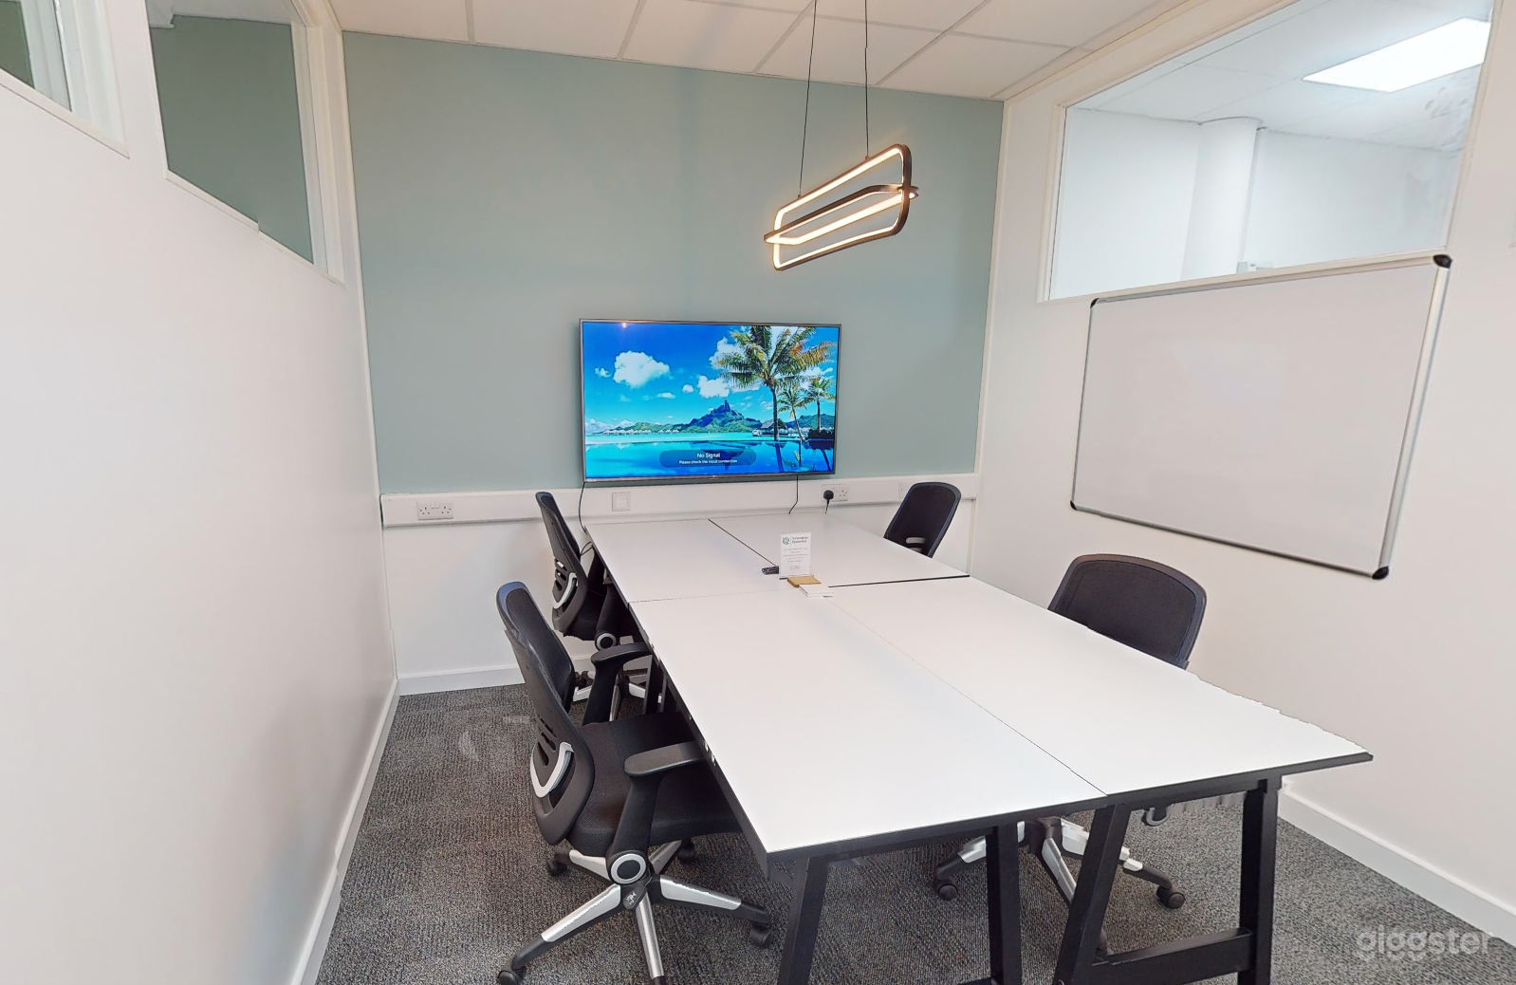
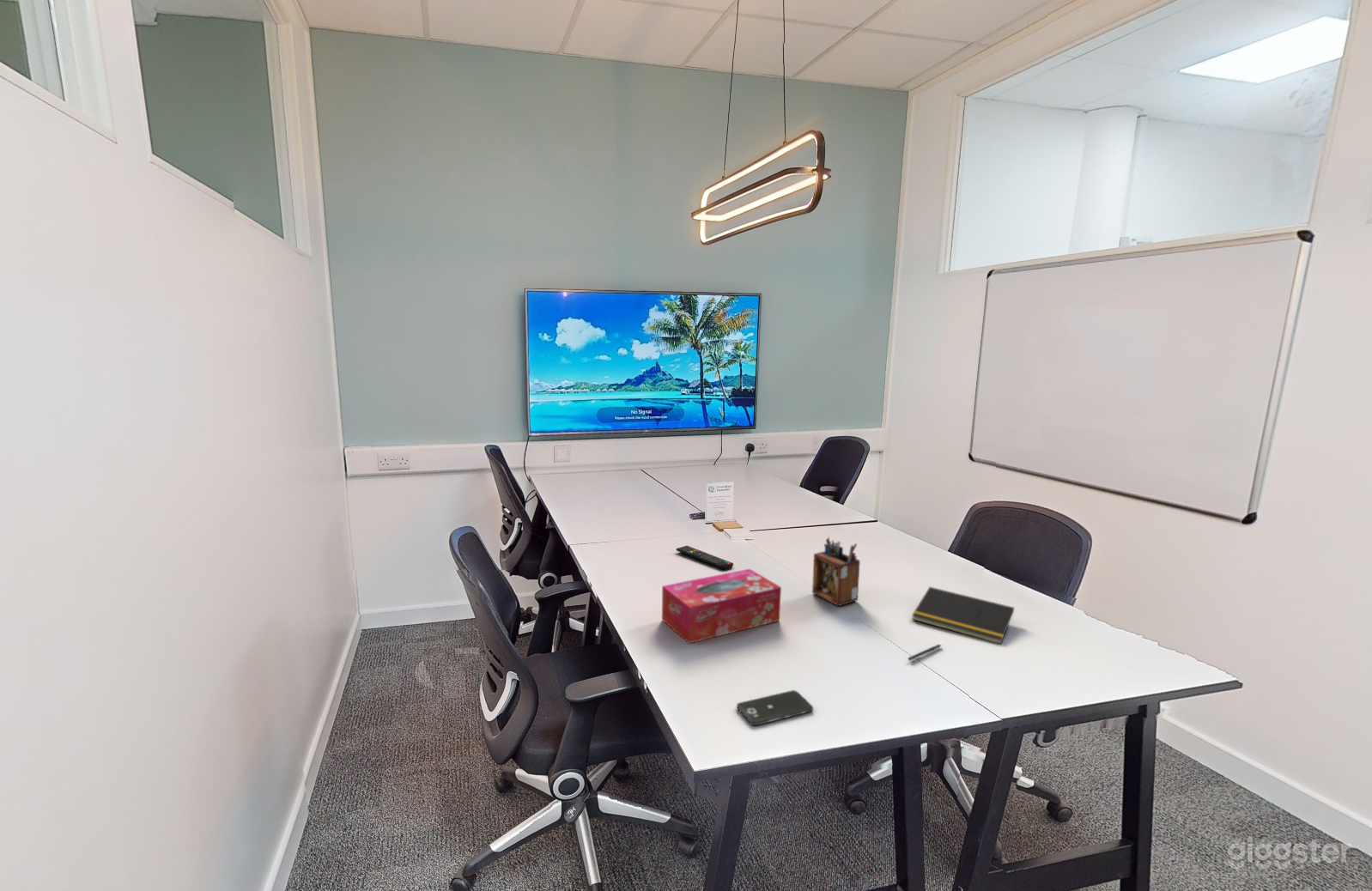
+ smartphone [736,689,814,726]
+ remote control [676,545,734,571]
+ tissue box [661,568,782,645]
+ desk organizer [811,536,861,607]
+ pen [908,644,942,662]
+ notepad [911,586,1015,645]
